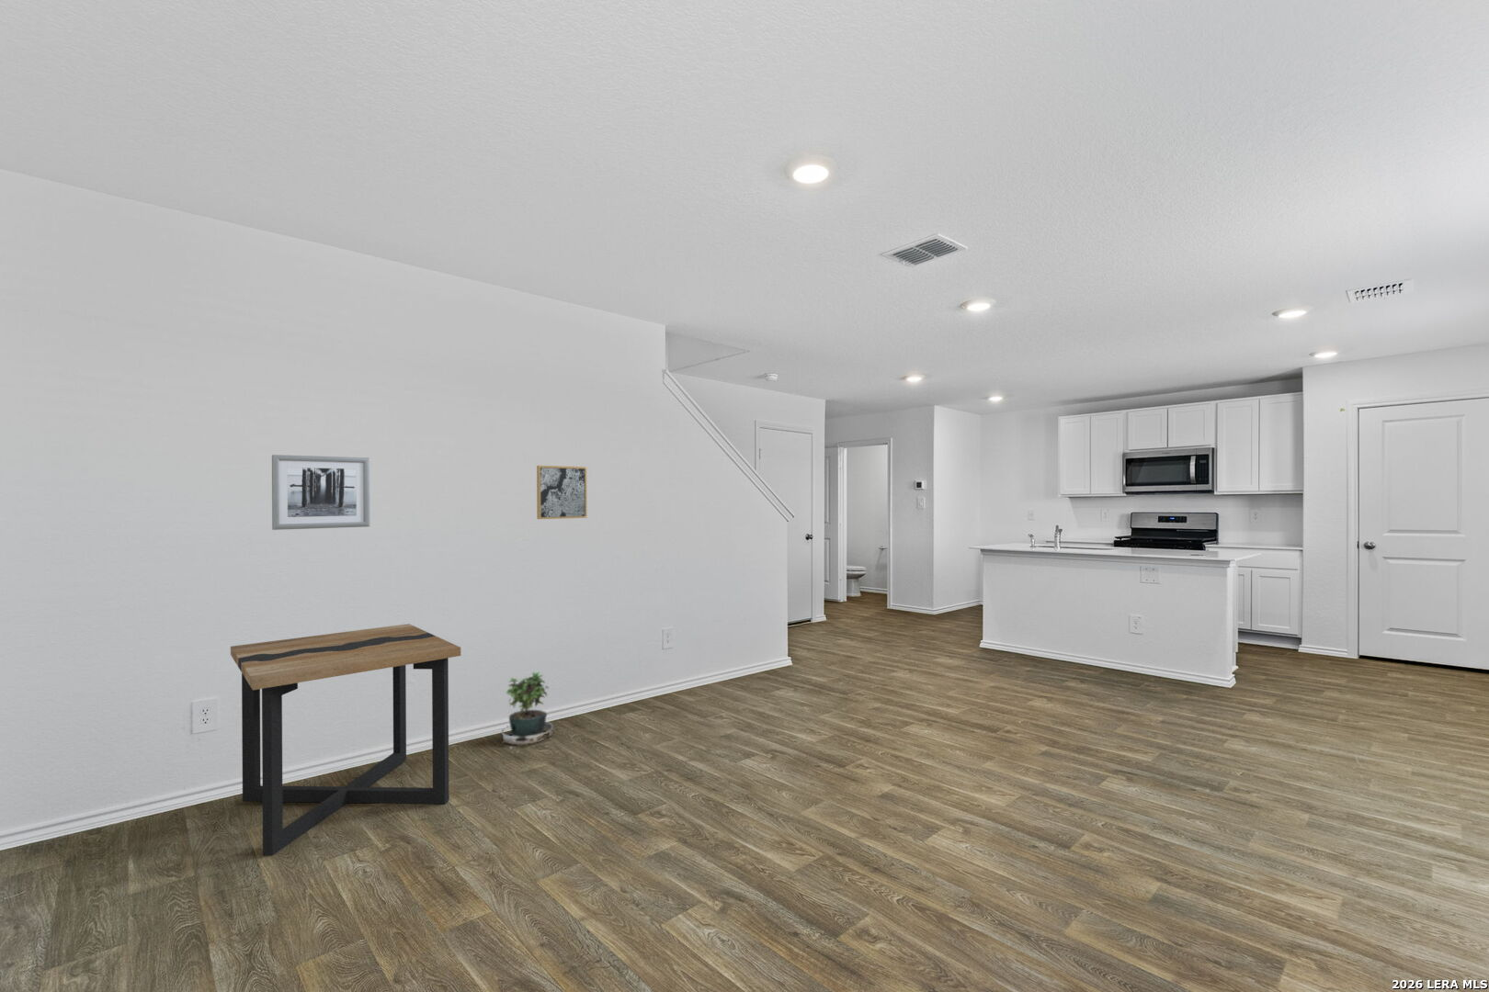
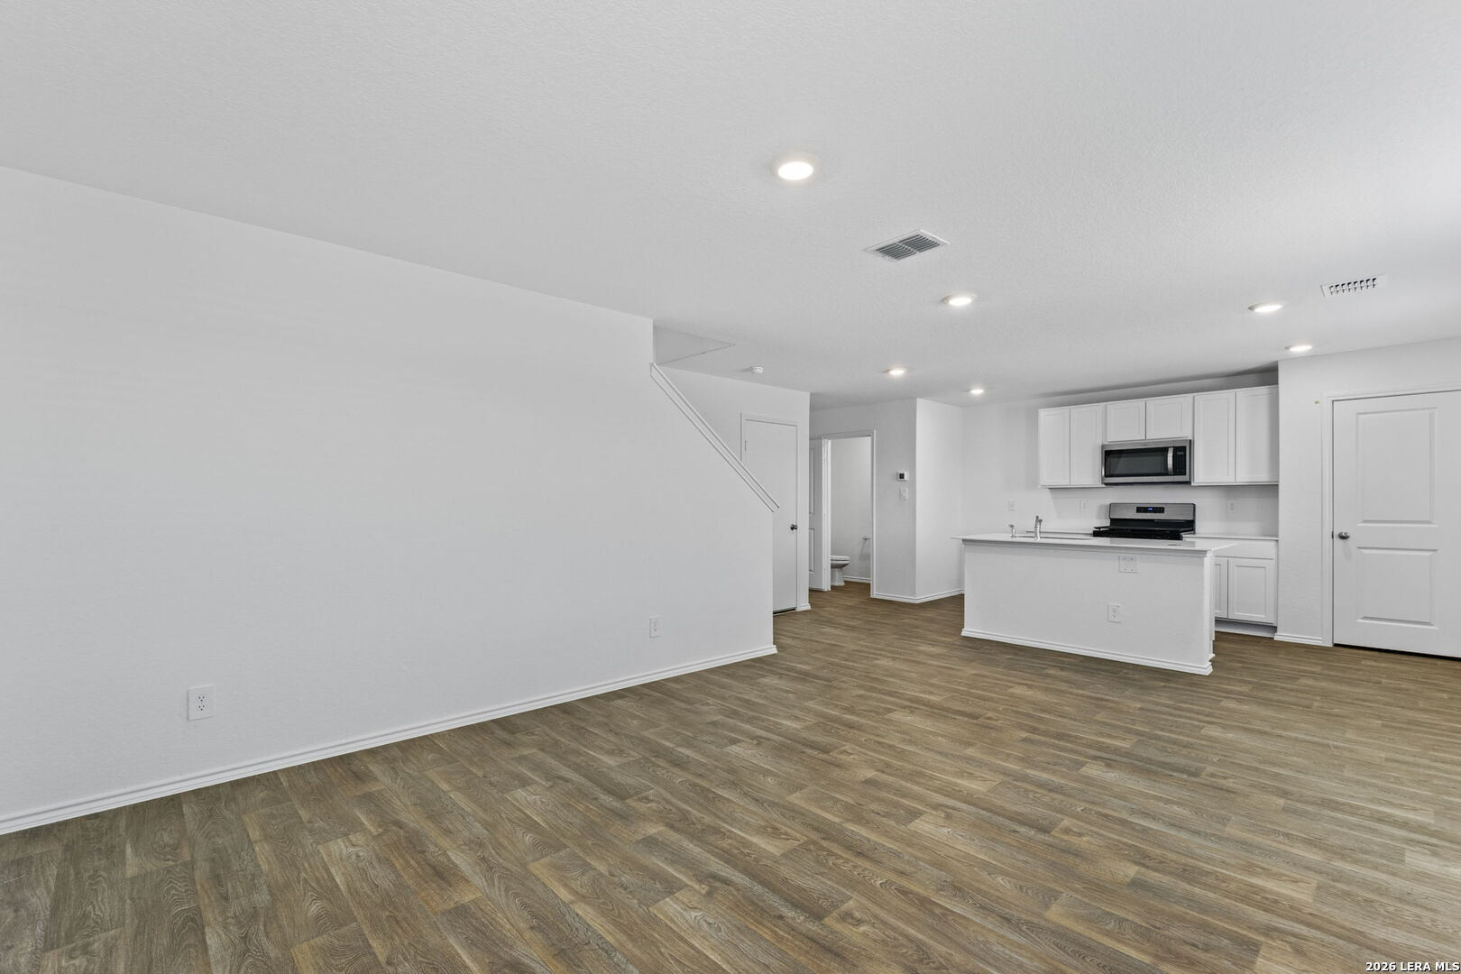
- side table [229,622,461,857]
- wall art [271,454,370,531]
- wall art [536,465,588,520]
- potted plant [501,670,554,754]
